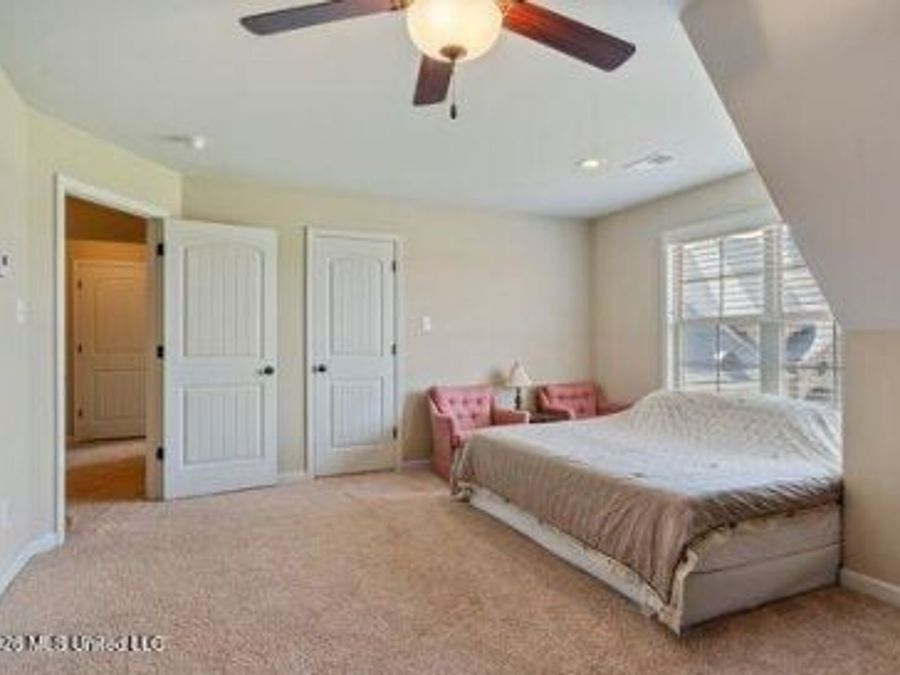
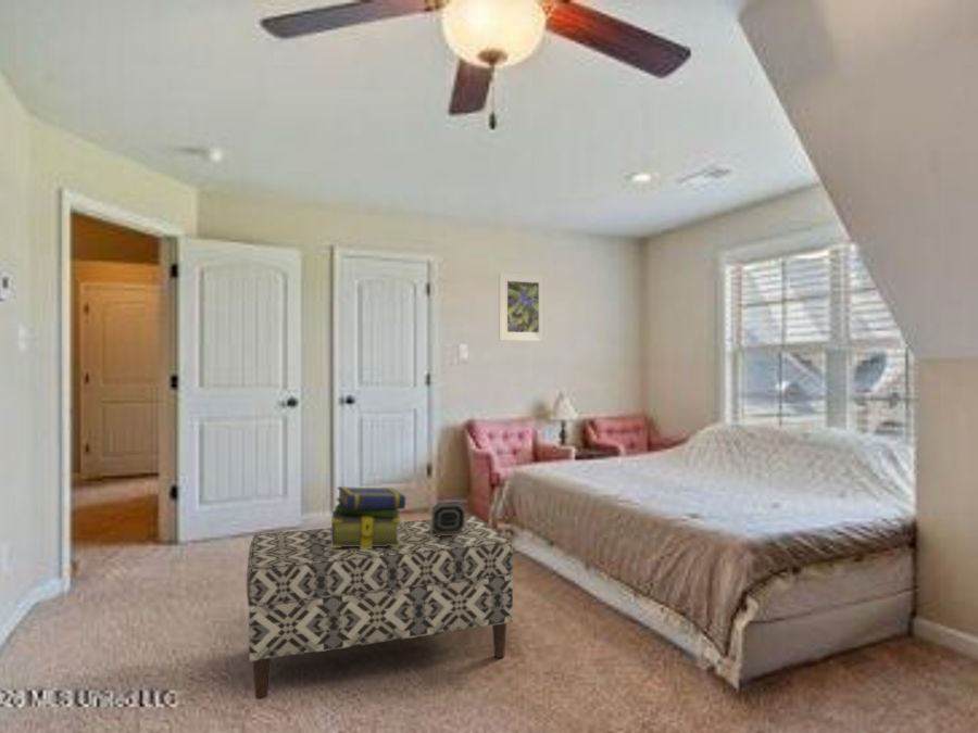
+ stack of books [330,485,406,548]
+ bench [246,515,514,700]
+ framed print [498,271,548,342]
+ decorative box [430,501,466,536]
